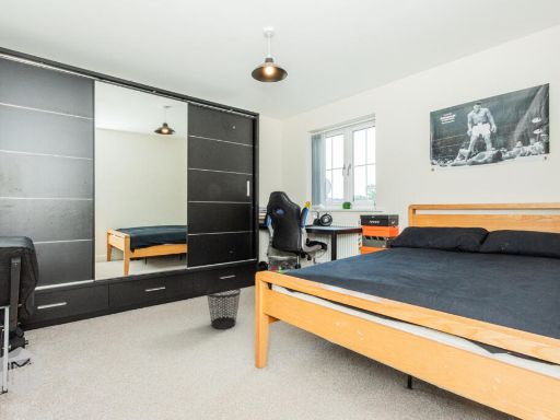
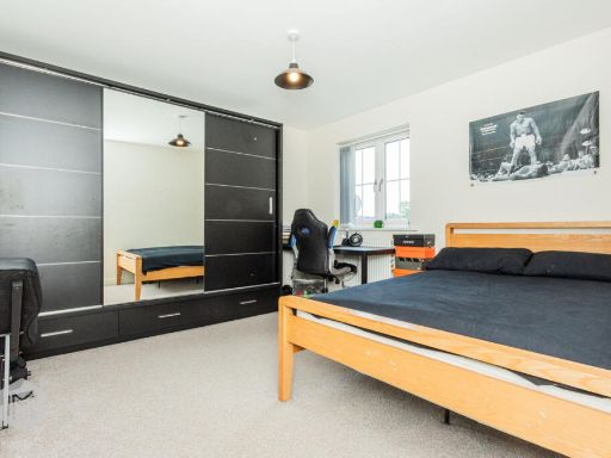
- wastebasket [206,285,242,330]
